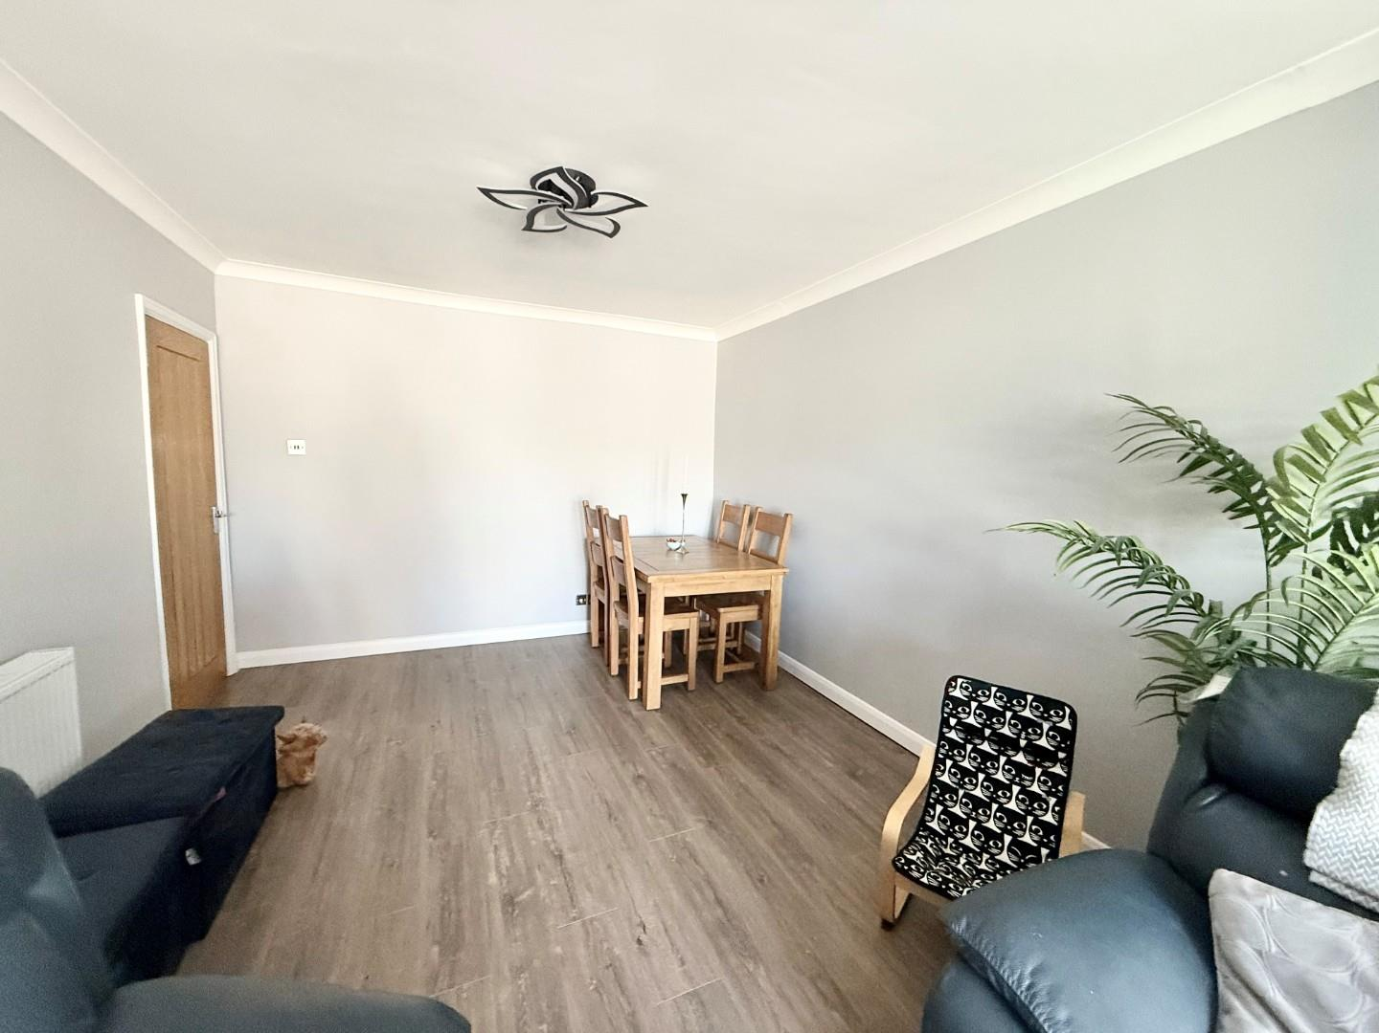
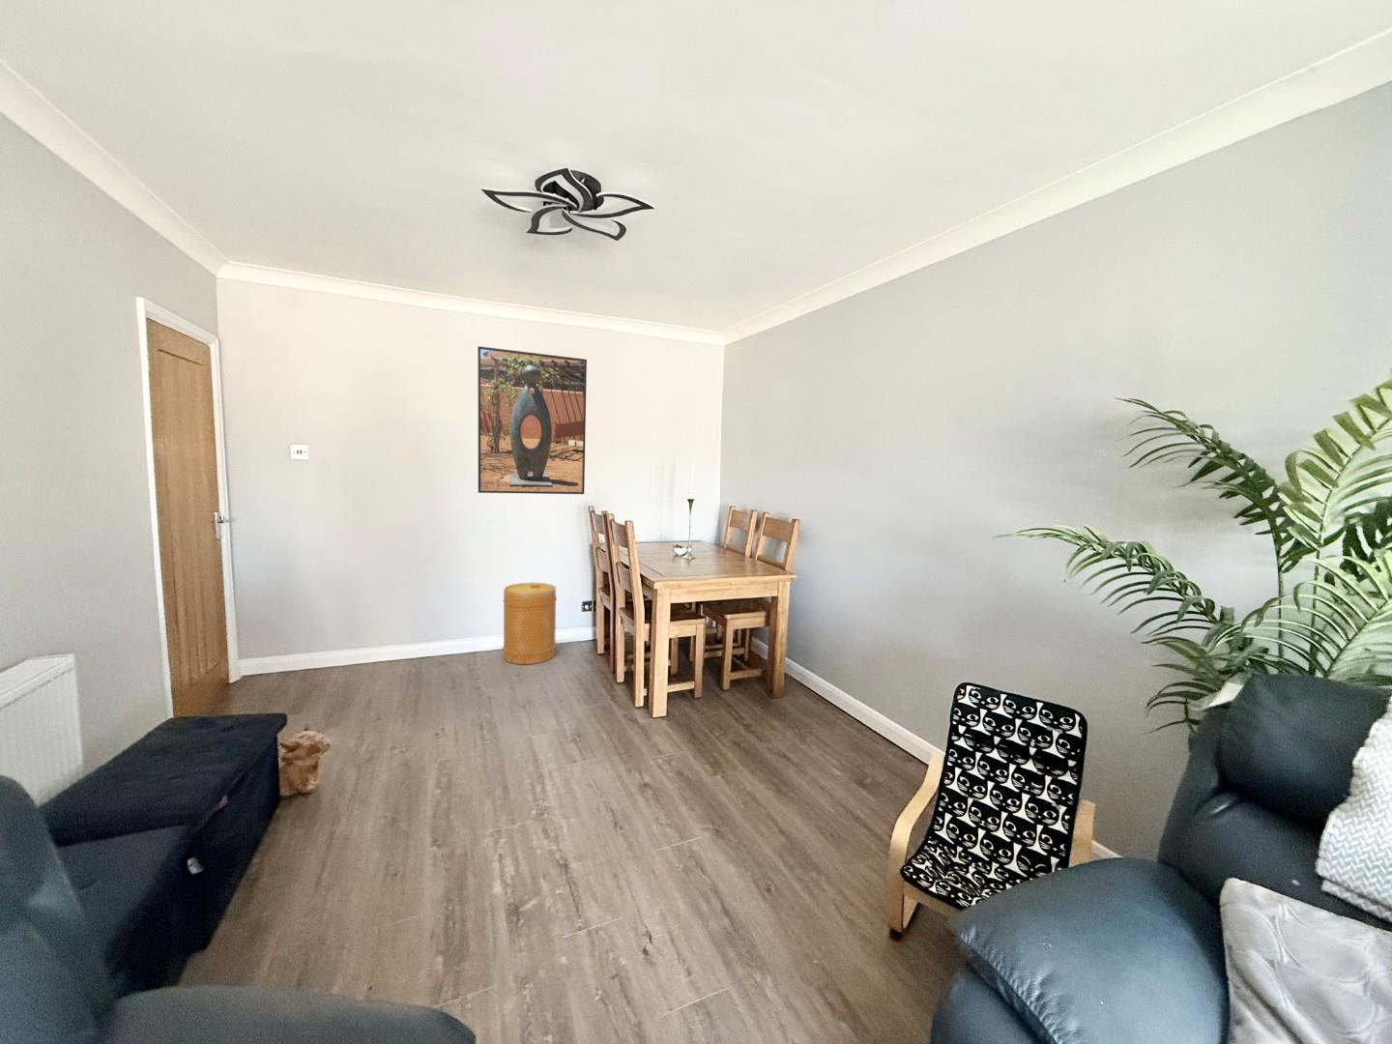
+ basket [502,582,558,665]
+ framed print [477,345,587,495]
